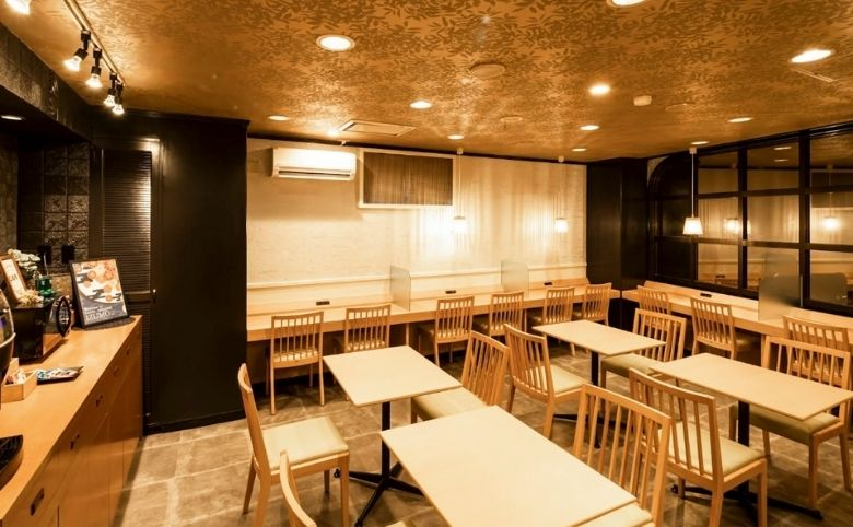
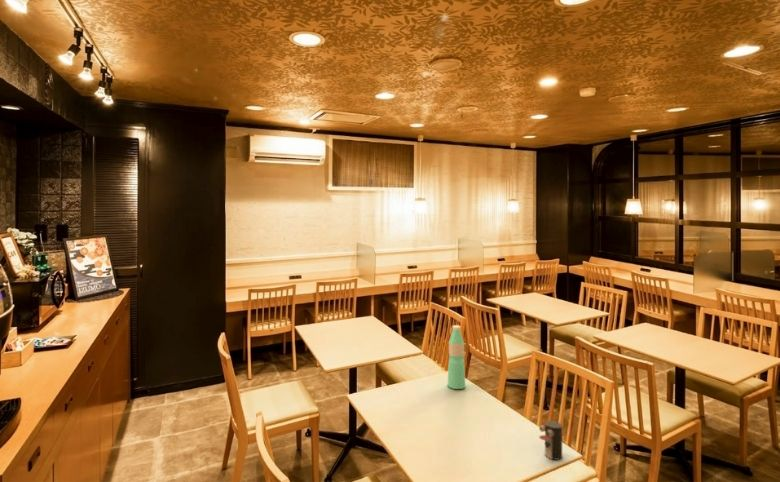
+ cup [538,420,563,461]
+ water bottle [447,324,466,390]
